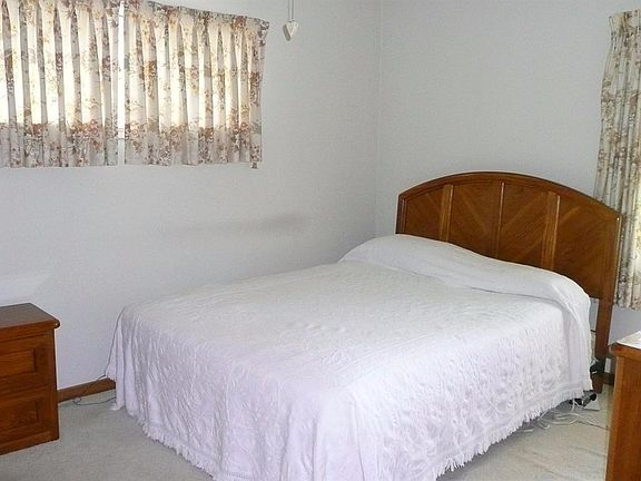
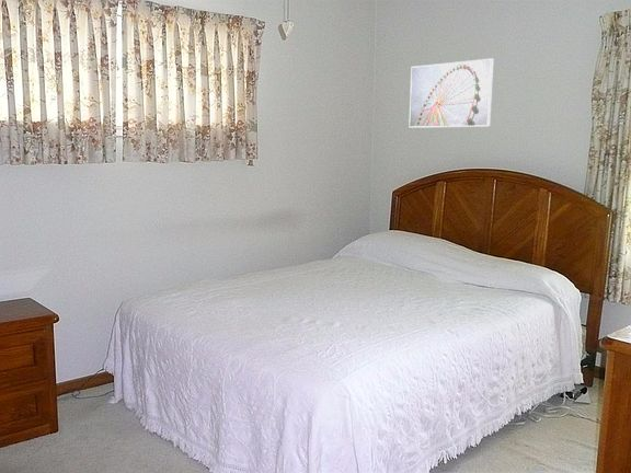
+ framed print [408,57,495,129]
